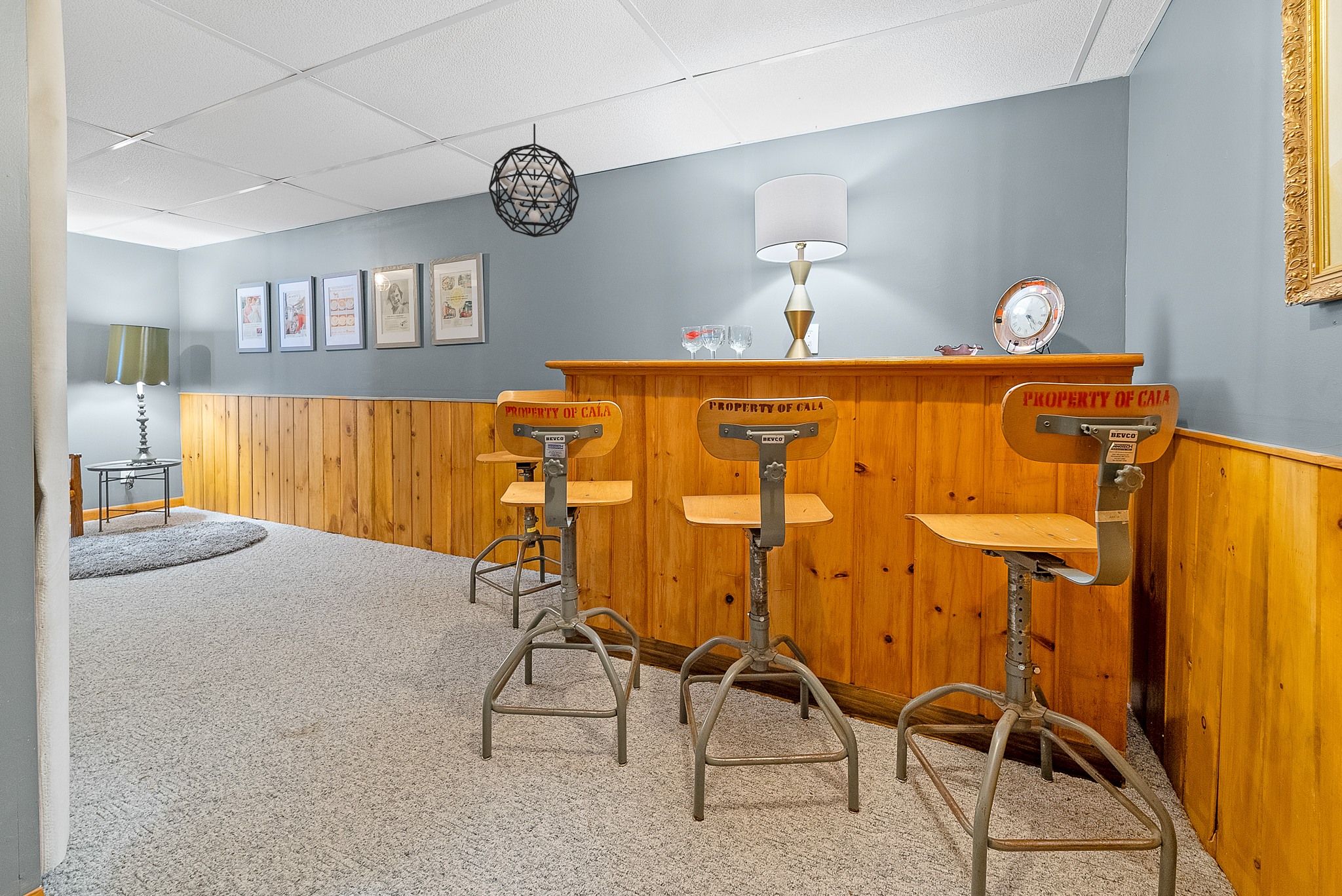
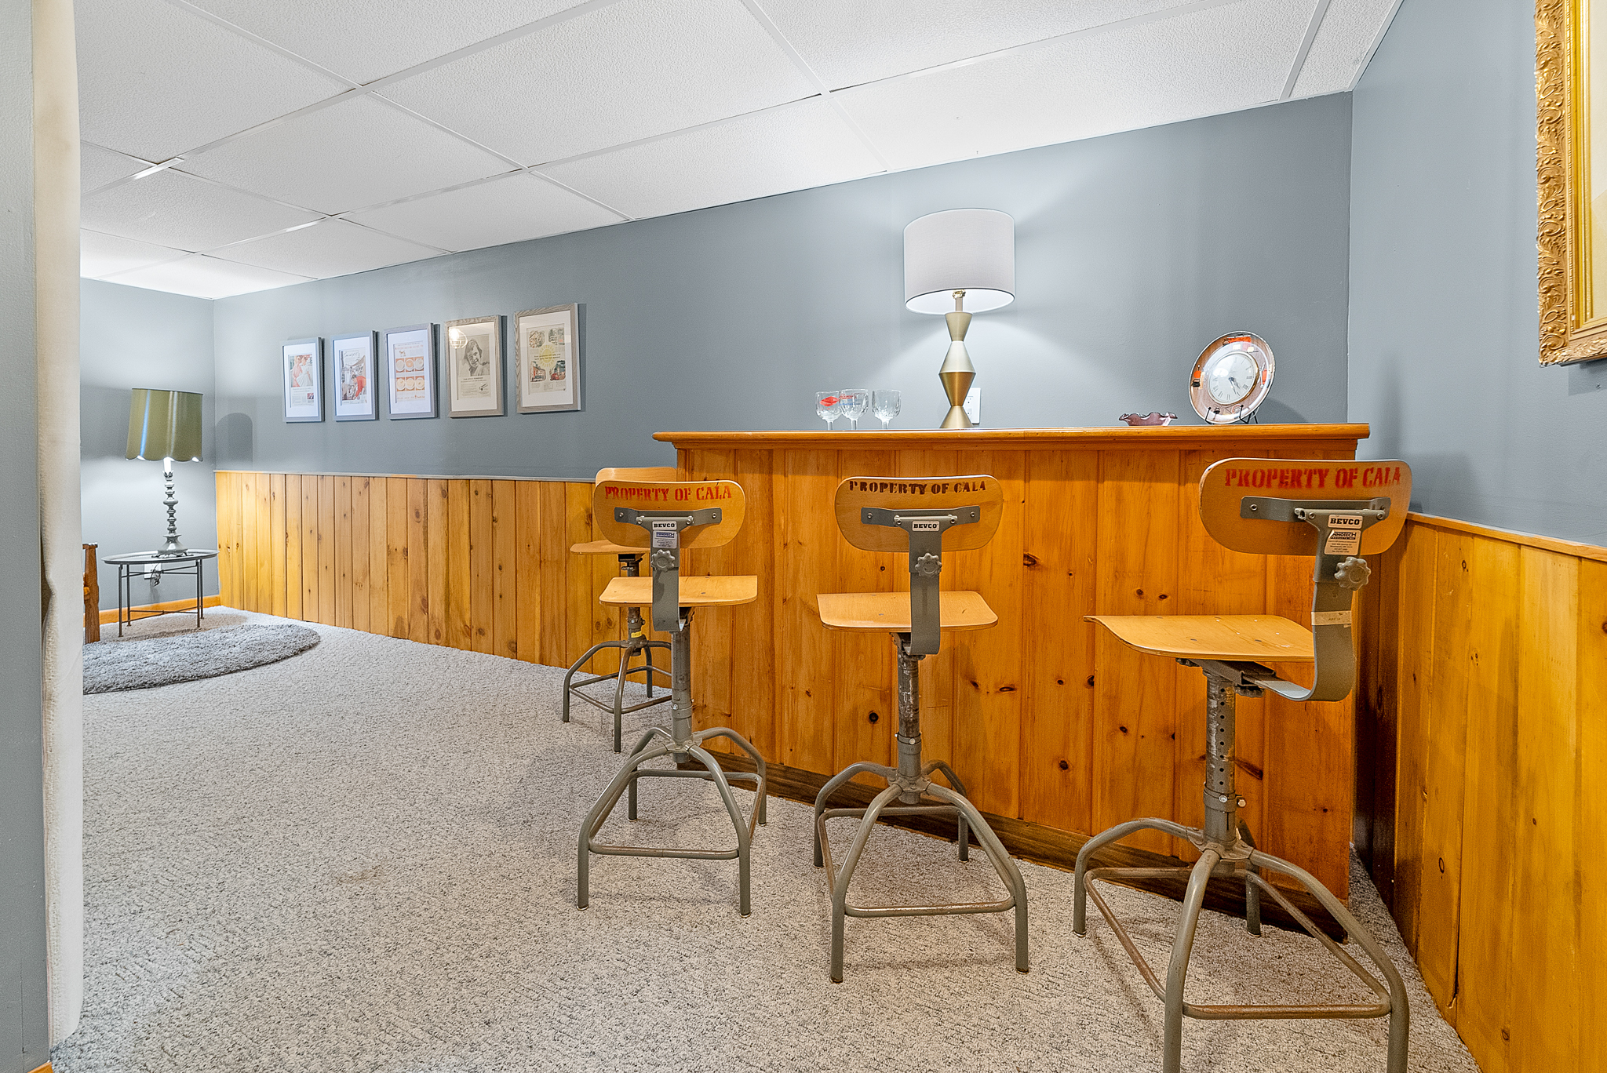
- pendant light [488,123,580,238]
